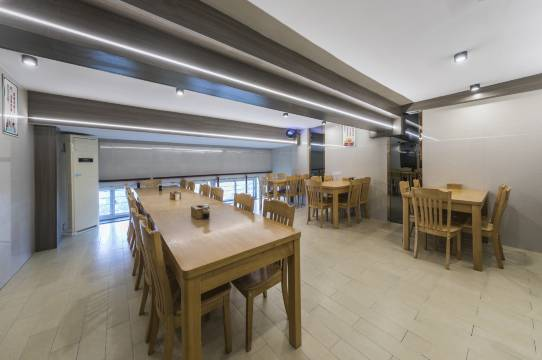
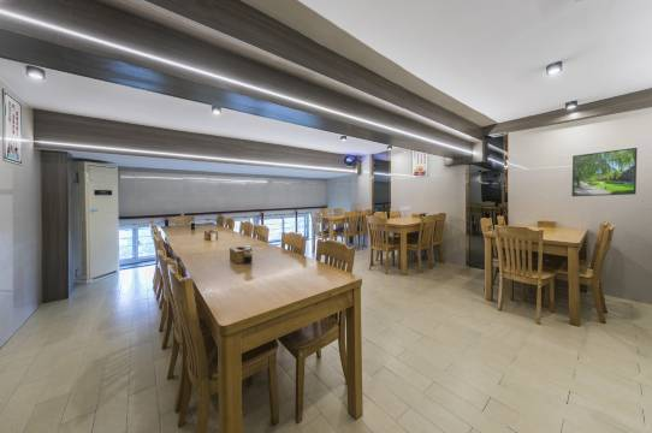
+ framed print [571,147,639,197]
